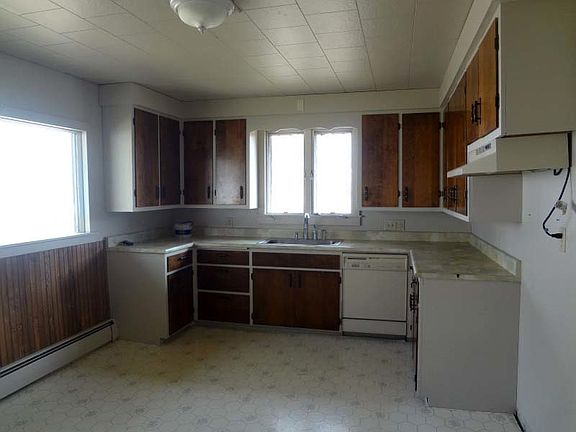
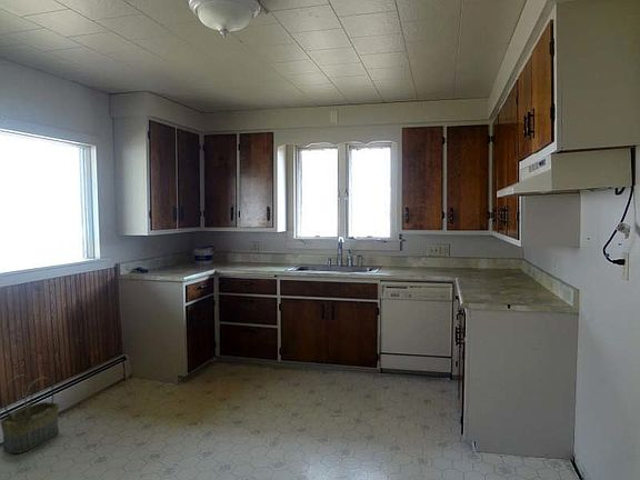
+ basket [0,374,60,454]
